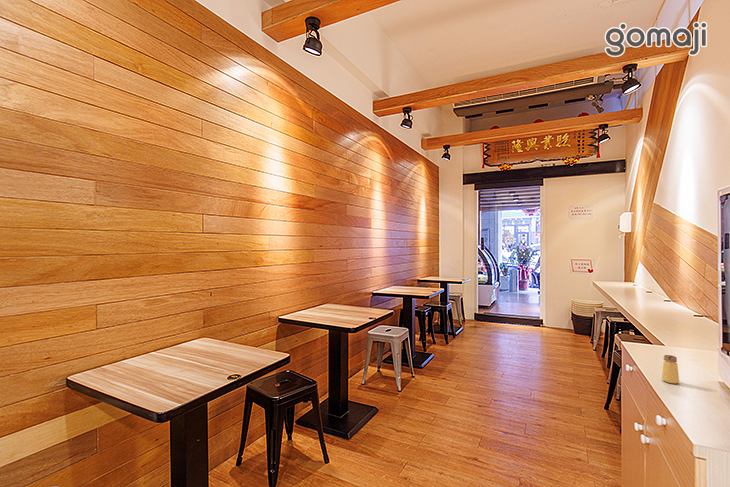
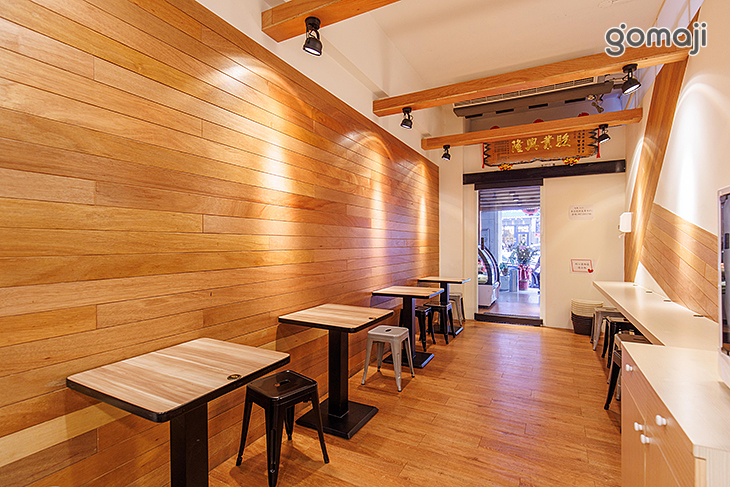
- saltshaker [661,354,680,385]
